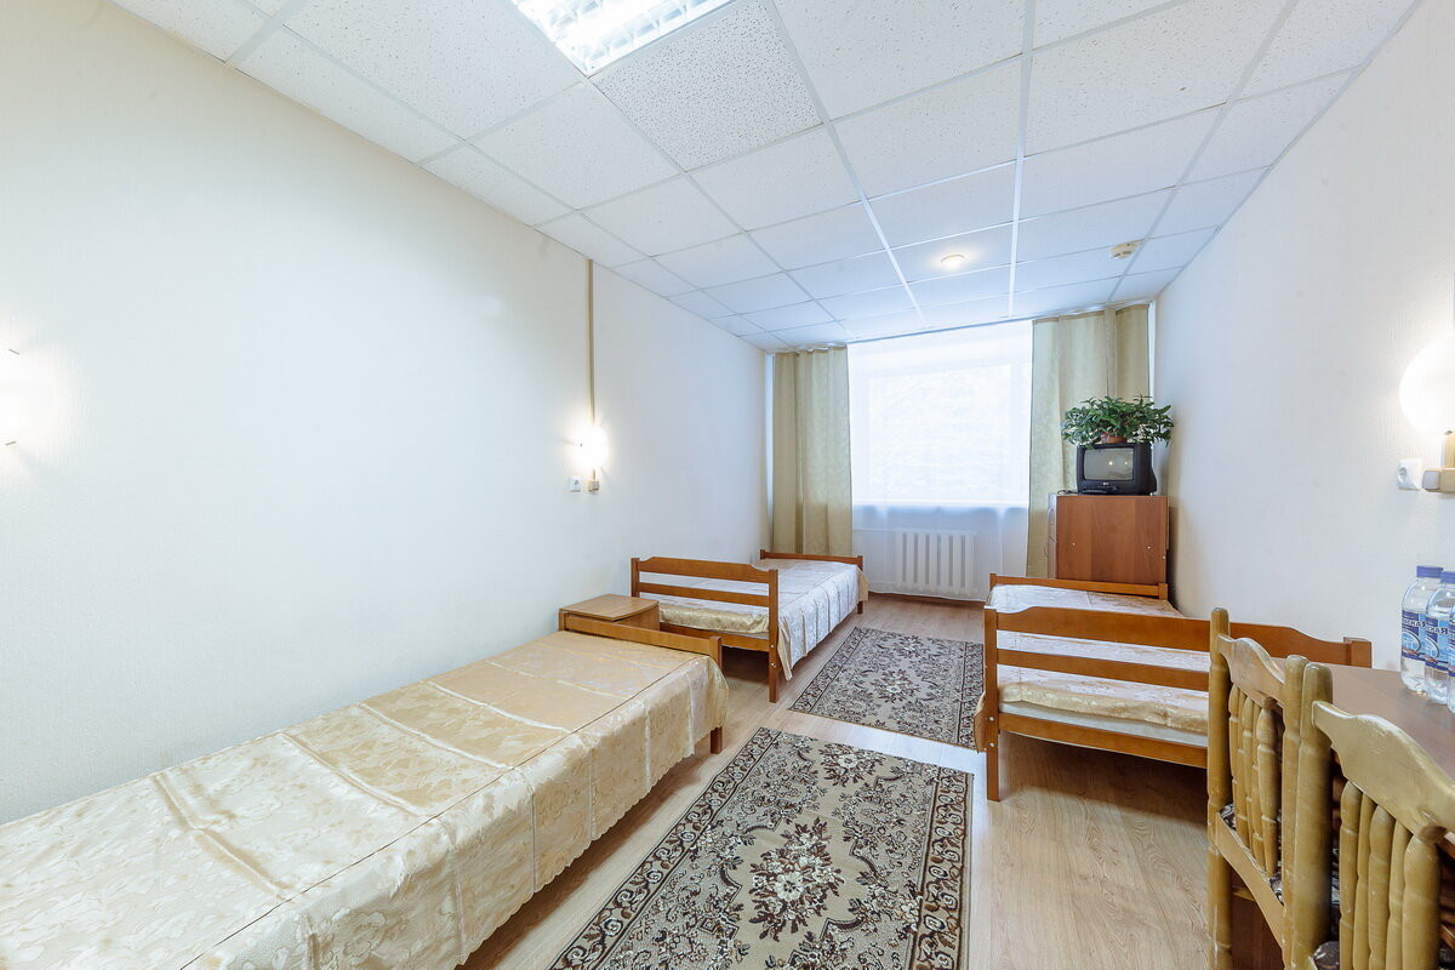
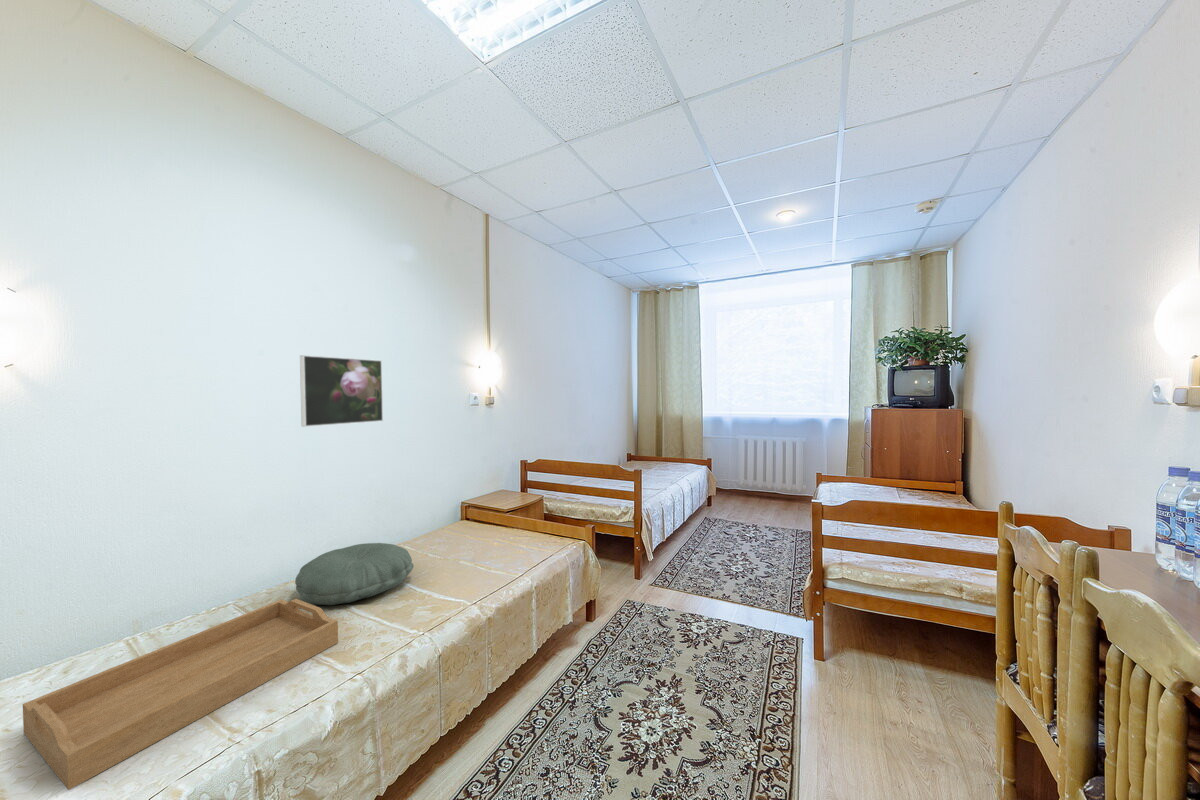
+ serving tray [22,598,339,791]
+ pillow [294,542,415,606]
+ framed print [299,354,384,428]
